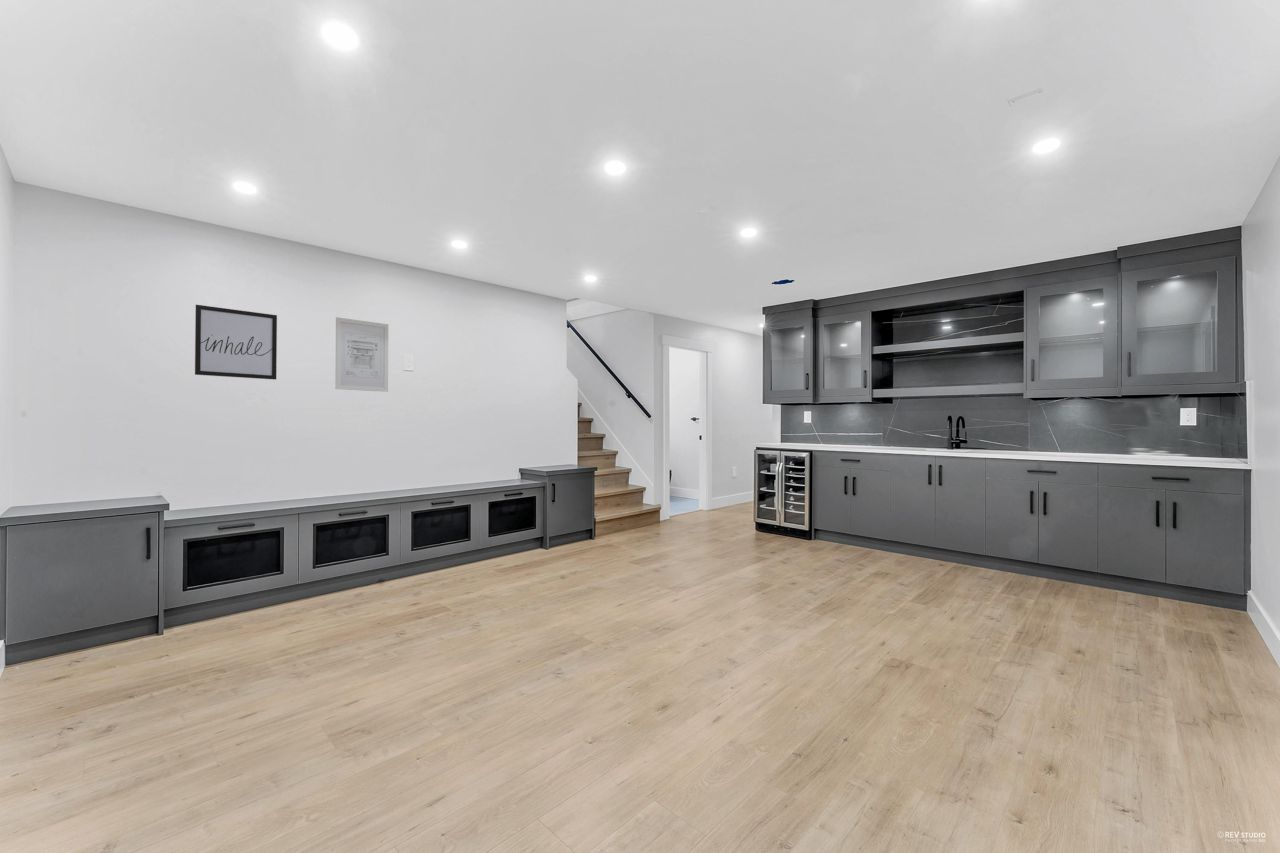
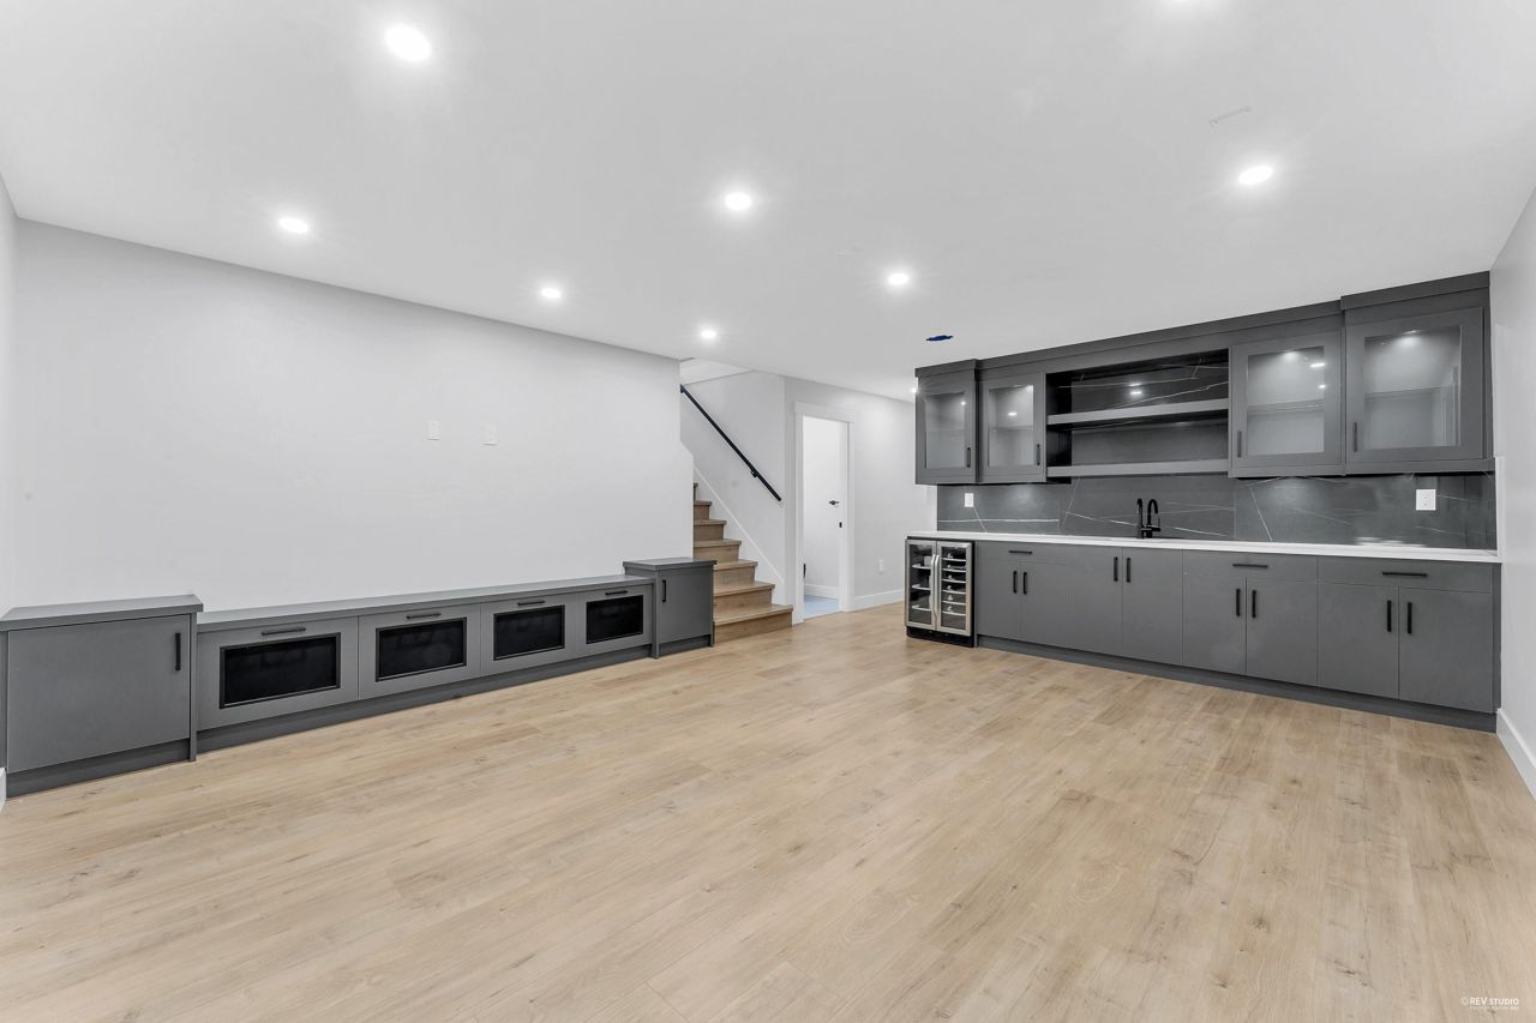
- wall art [194,304,278,381]
- wall art [335,316,389,393]
